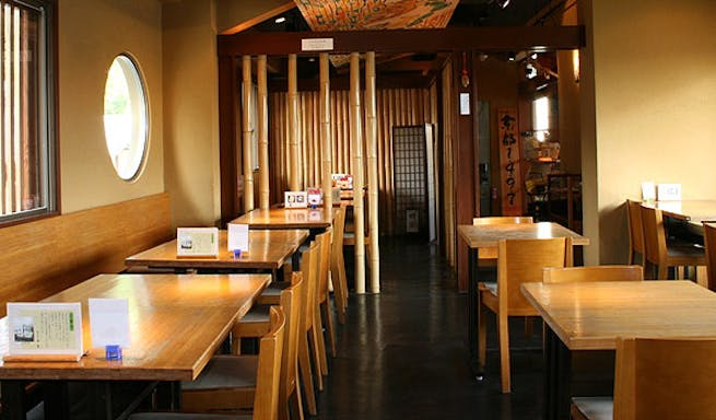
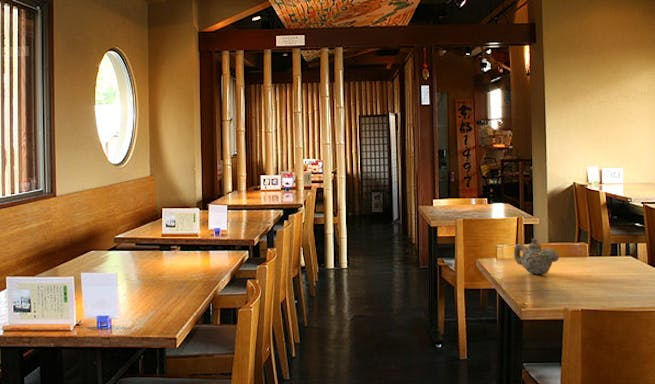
+ teapot [513,237,560,275]
